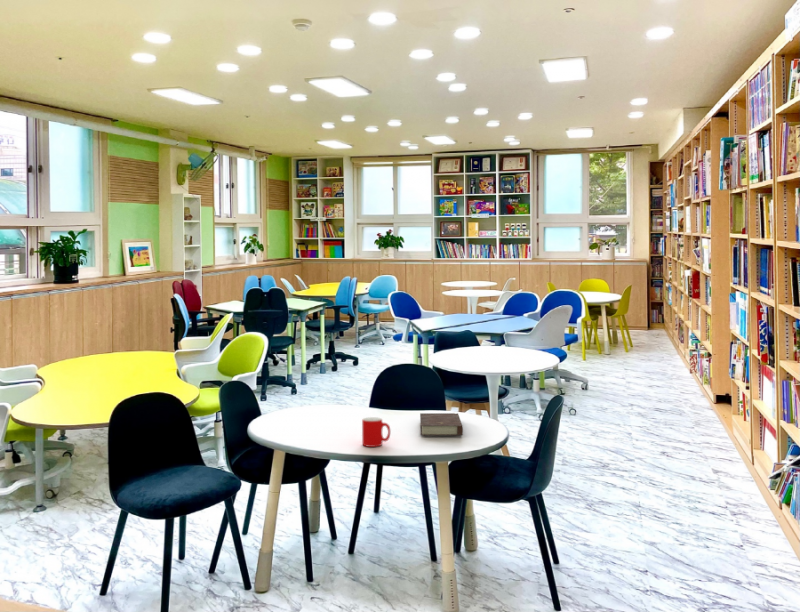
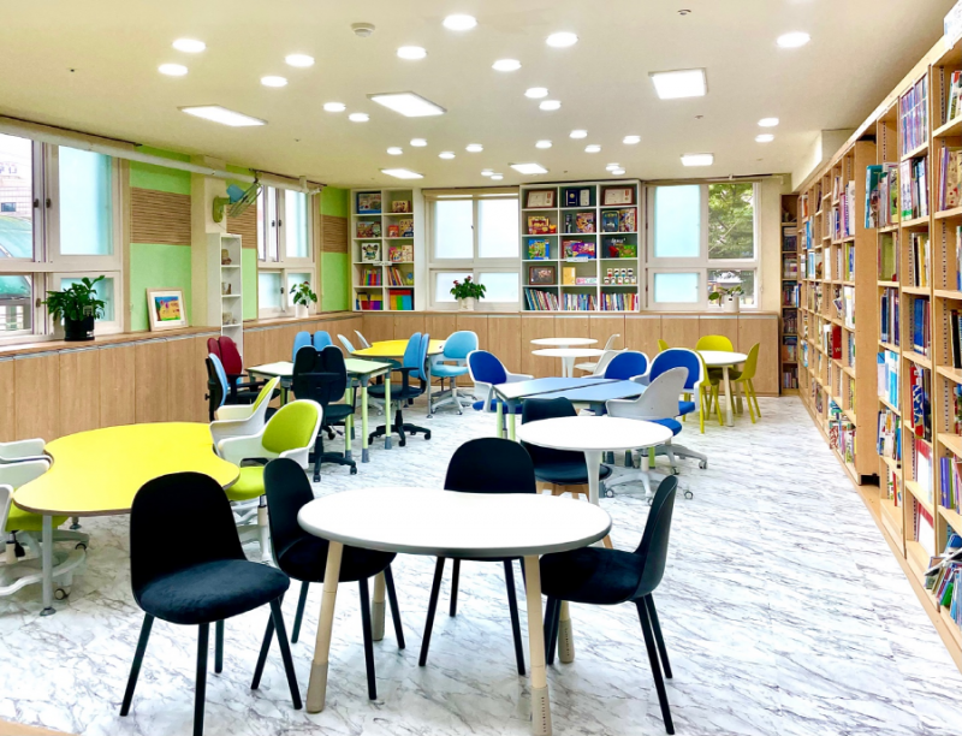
- book [419,412,464,436]
- cup [361,416,391,448]
